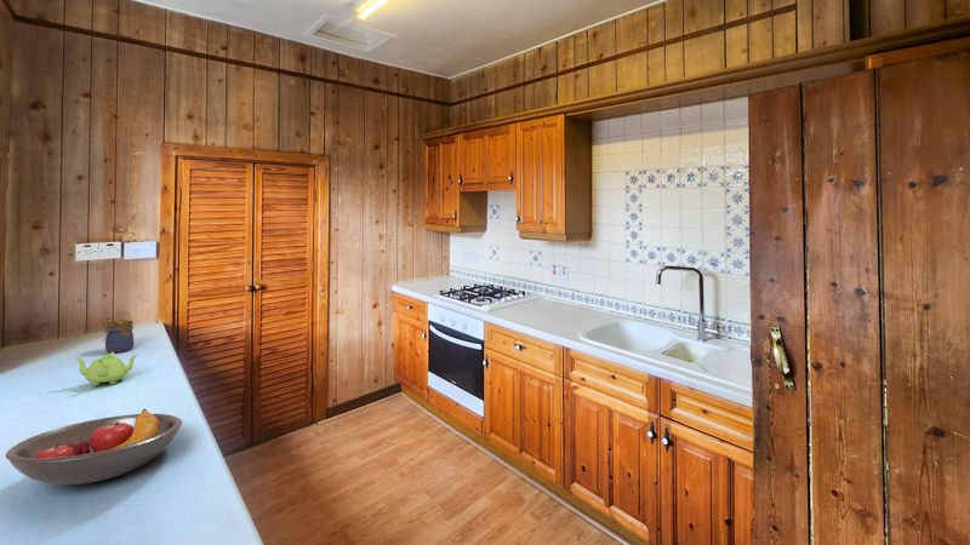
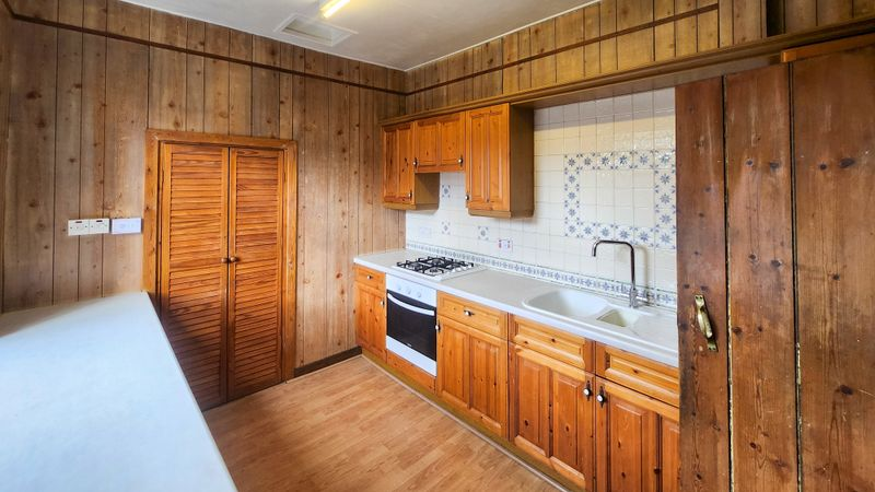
- fruit bowl [5,407,183,486]
- jar [102,319,135,354]
- teapot [74,352,139,388]
